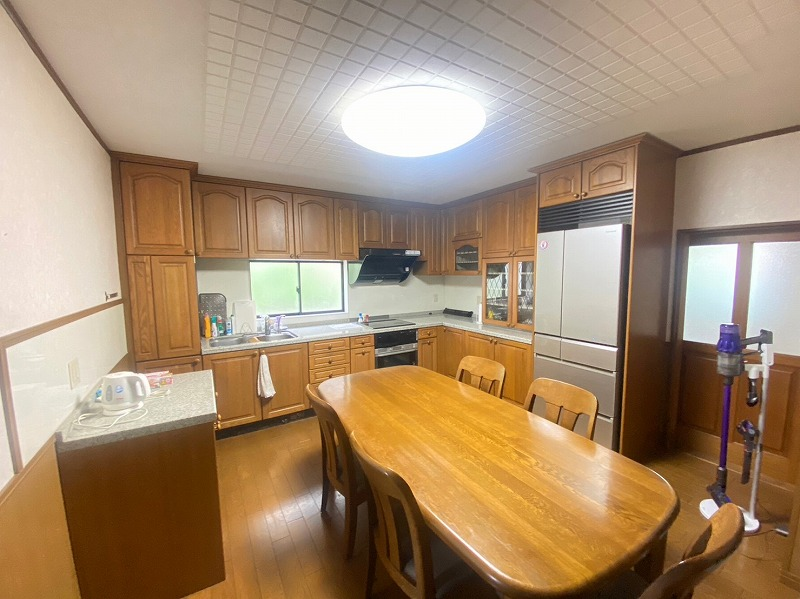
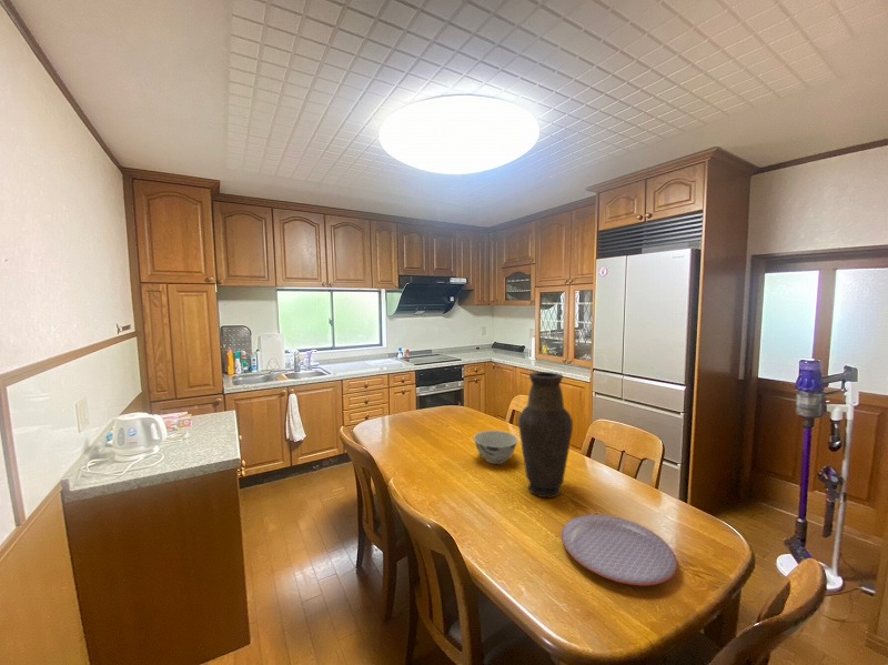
+ vase [517,371,574,498]
+ plate [561,513,678,587]
+ bowl [473,430,518,465]
